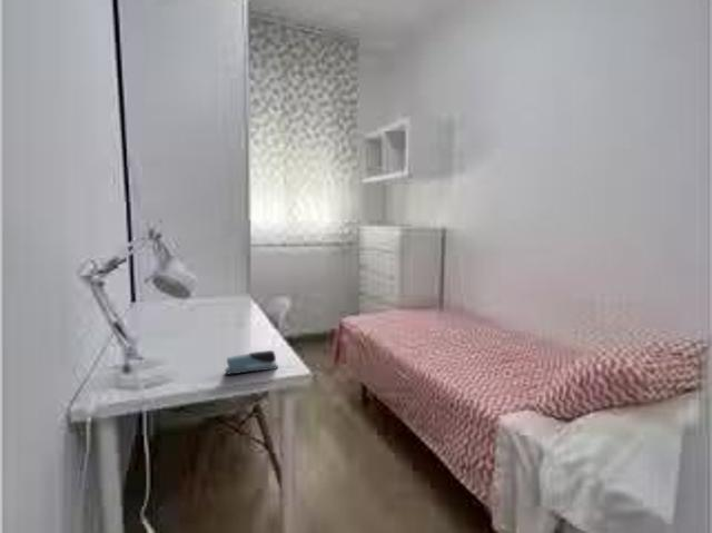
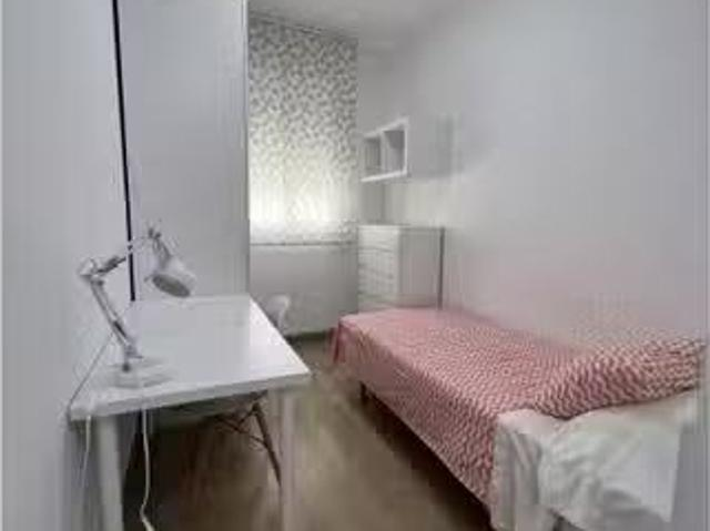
- stapler [224,349,279,376]
